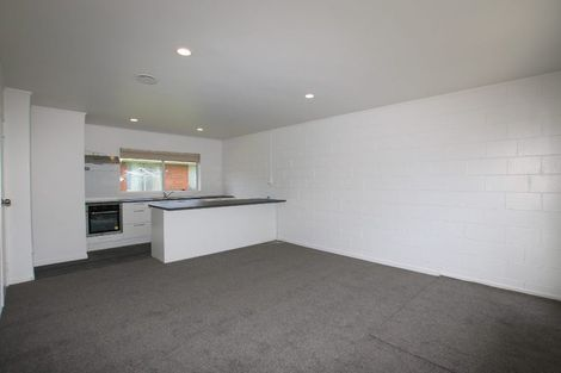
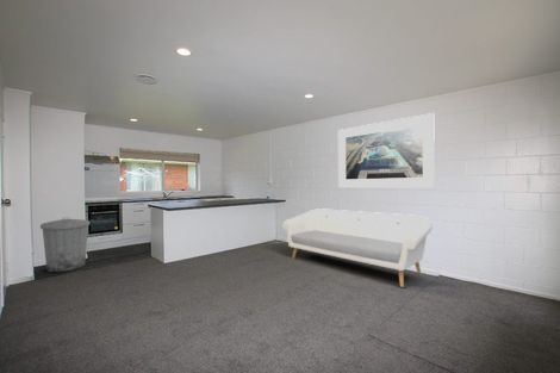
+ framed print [337,112,436,189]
+ sofa [281,207,434,288]
+ trash can [39,216,91,273]
